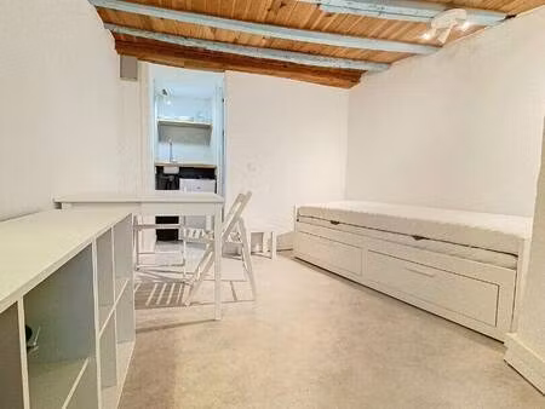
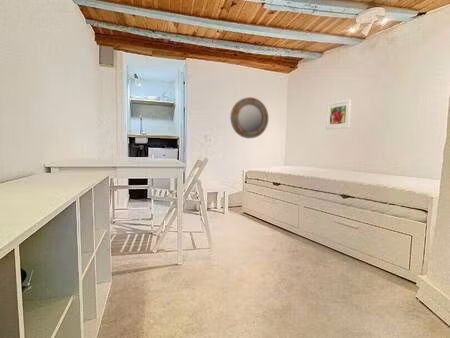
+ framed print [325,99,352,130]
+ home mirror [229,96,269,139]
